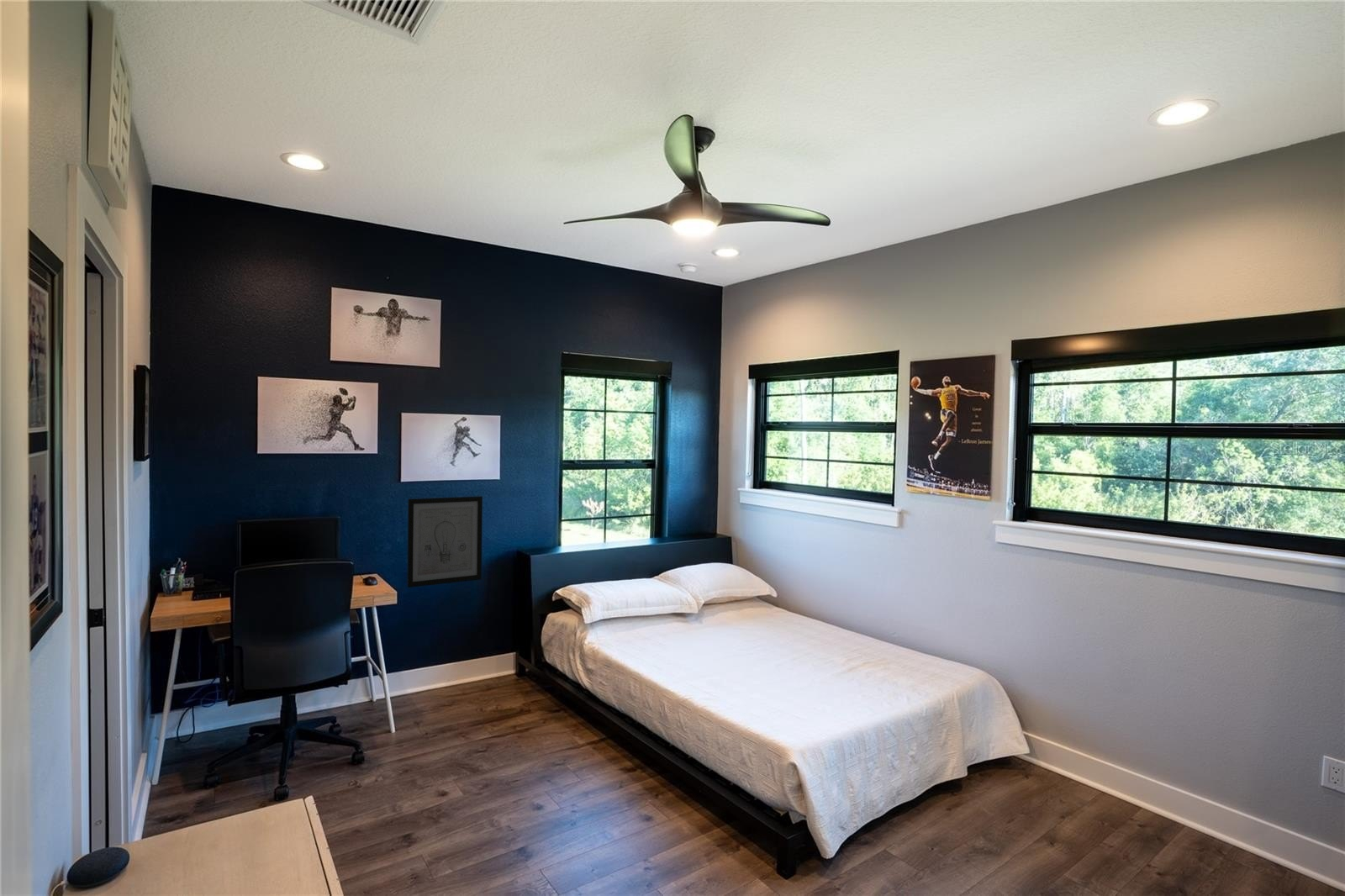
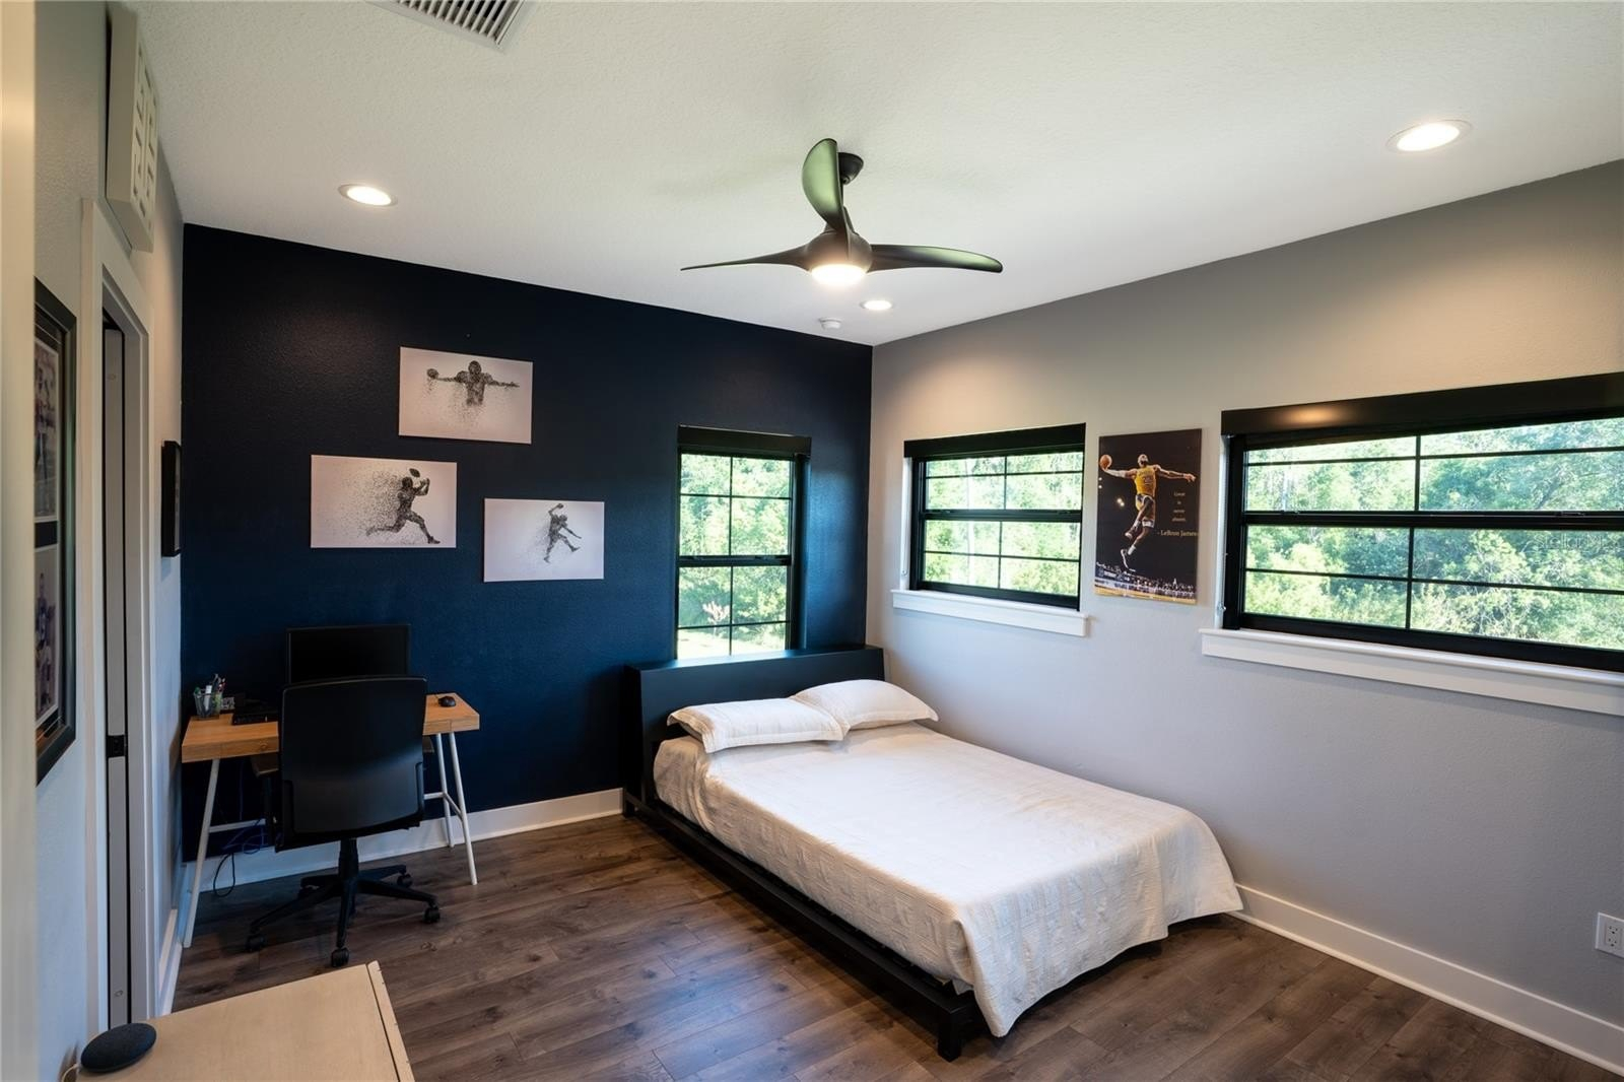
- wall art [407,495,483,588]
